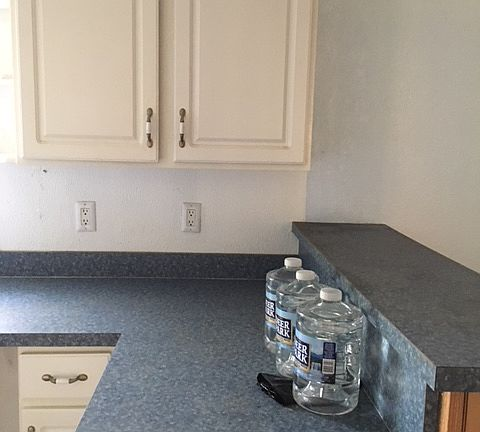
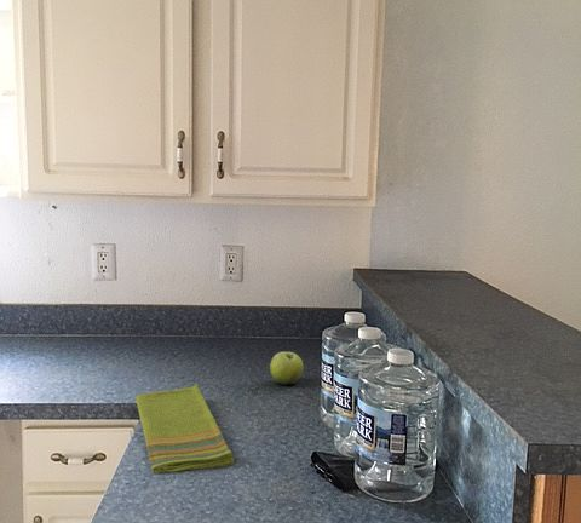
+ dish towel [134,383,235,475]
+ fruit [269,351,305,386]
